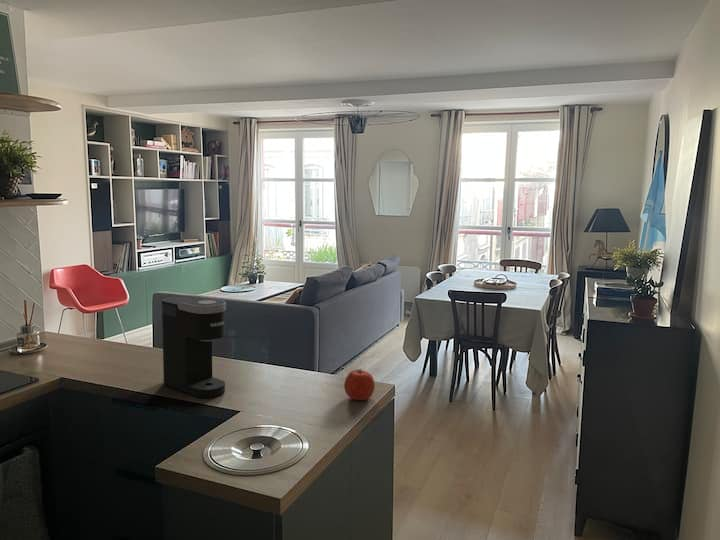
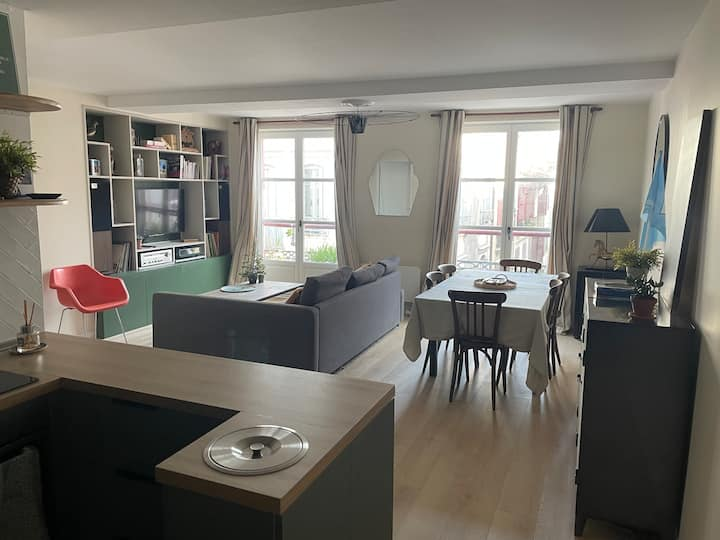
- coffee maker [161,296,227,399]
- apple [343,367,376,401]
